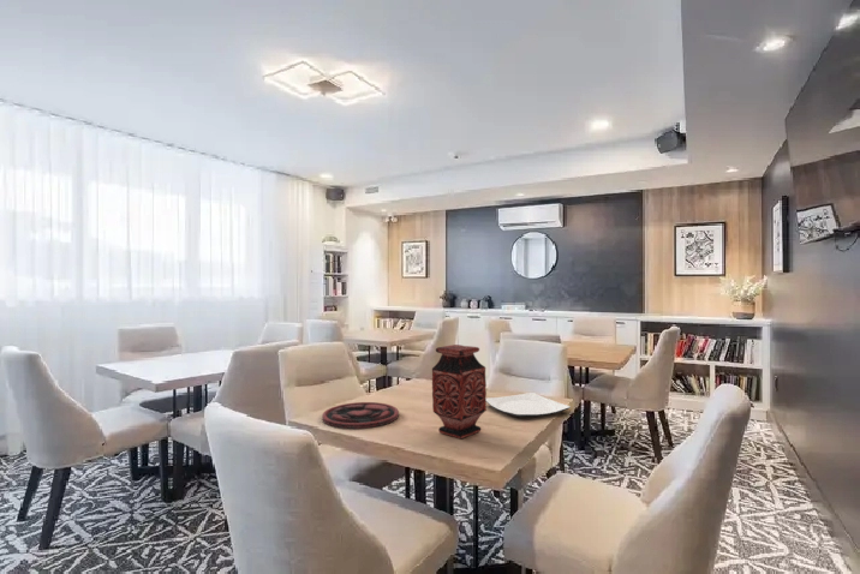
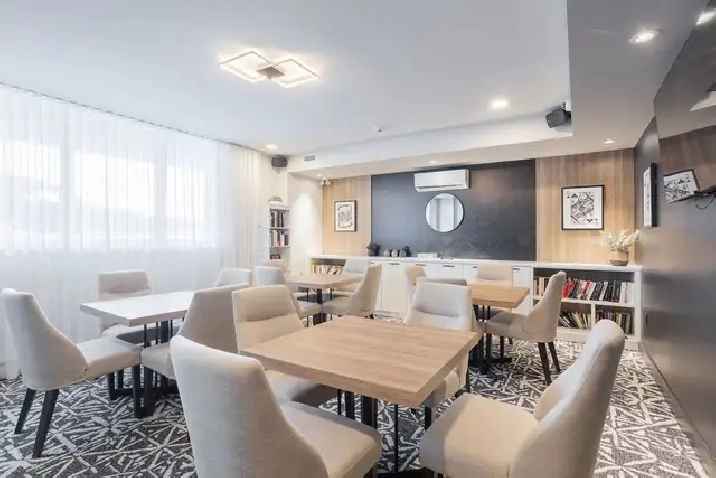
- plate [485,391,572,418]
- plate [321,401,400,430]
- vase [431,343,488,440]
